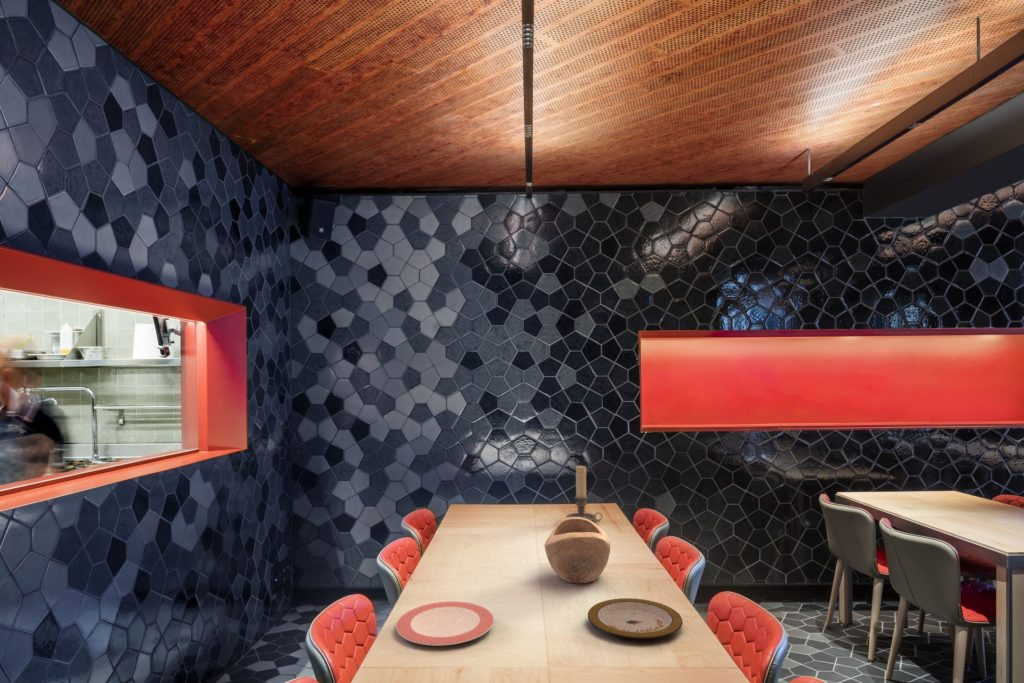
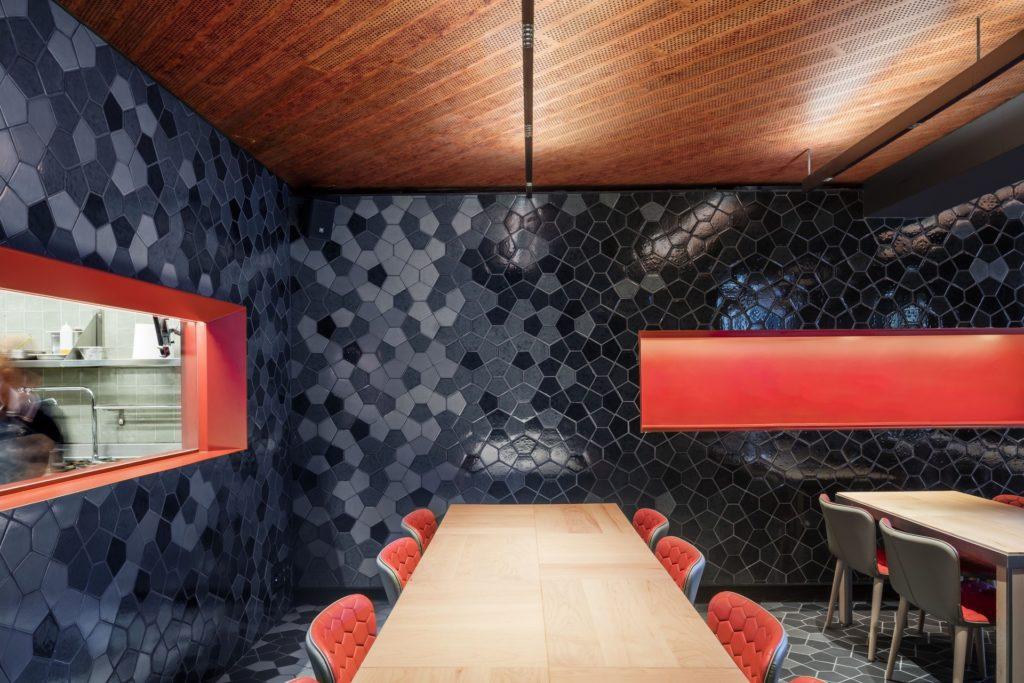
- decorative bowl [543,517,611,584]
- plate [395,601,495,647]
- candle holder [565,465,603,522]
- plate [587,597,683,640]
